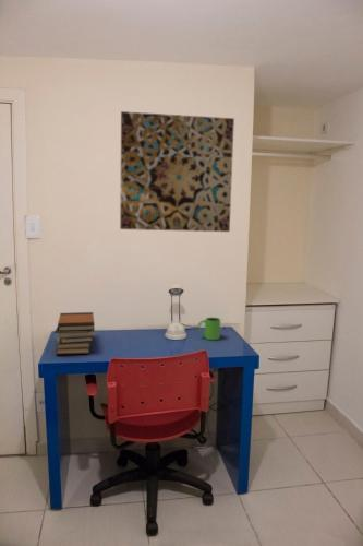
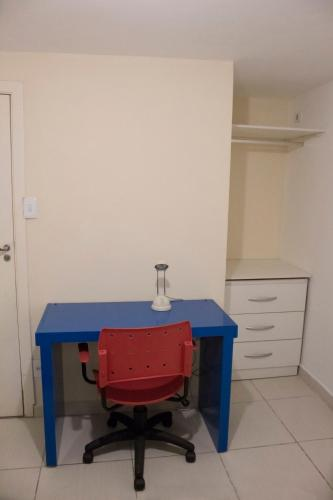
- wall art [119,110,235,233]
- book stack [53,311,96,355]
- mug [197,317,221,341]
